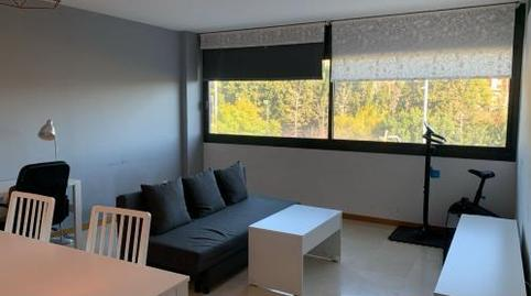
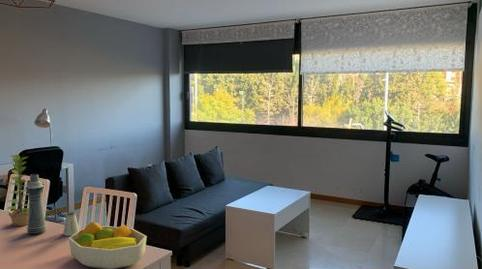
+ saltshaker [62,211,80,237]
+ fruit bowl [68,221,148,269]
+ plant [6,154,30,227]
+ bottle [24,173,47,235]
